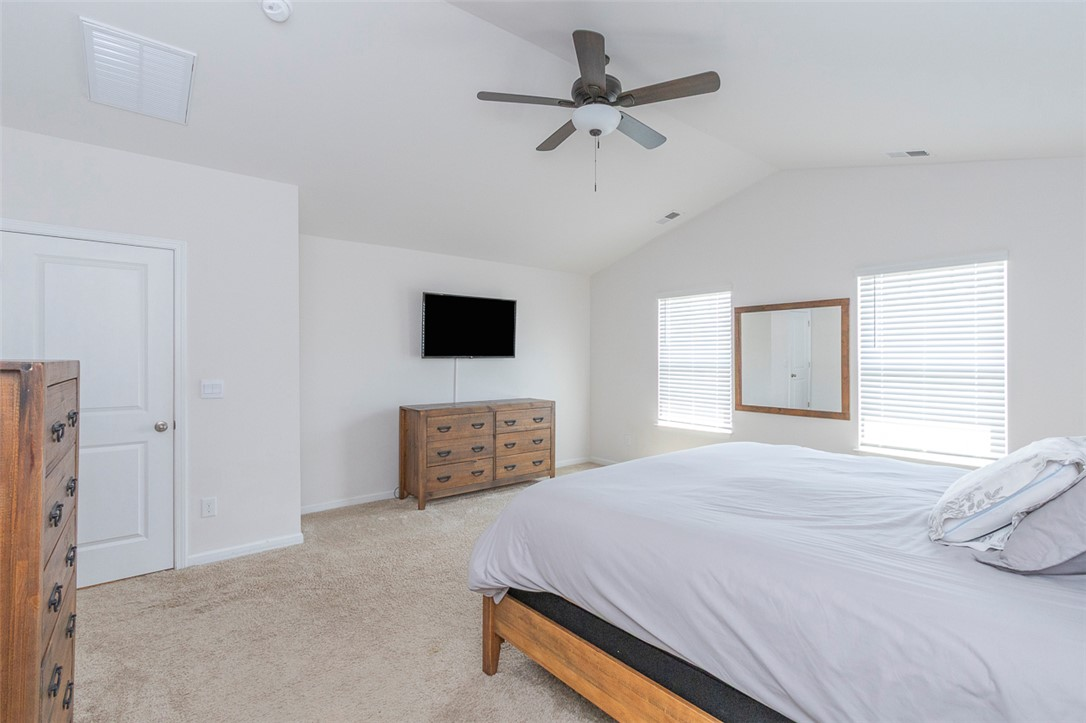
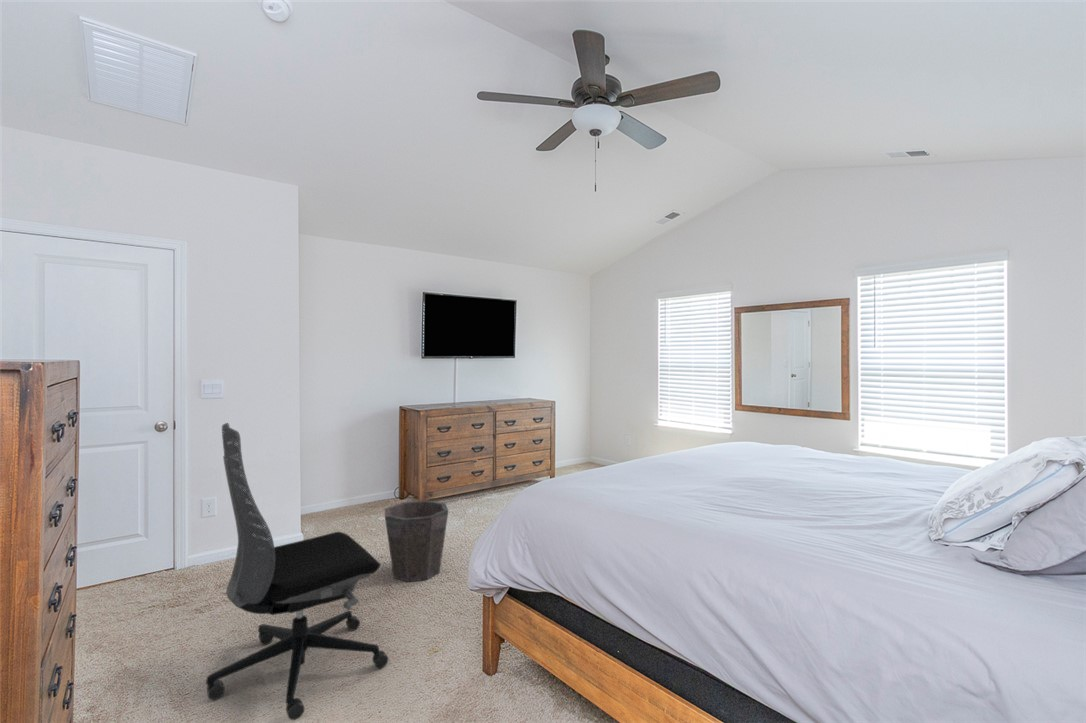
+ waste bin [384,500,449,583]
+ office chair [205,422,389,721]
